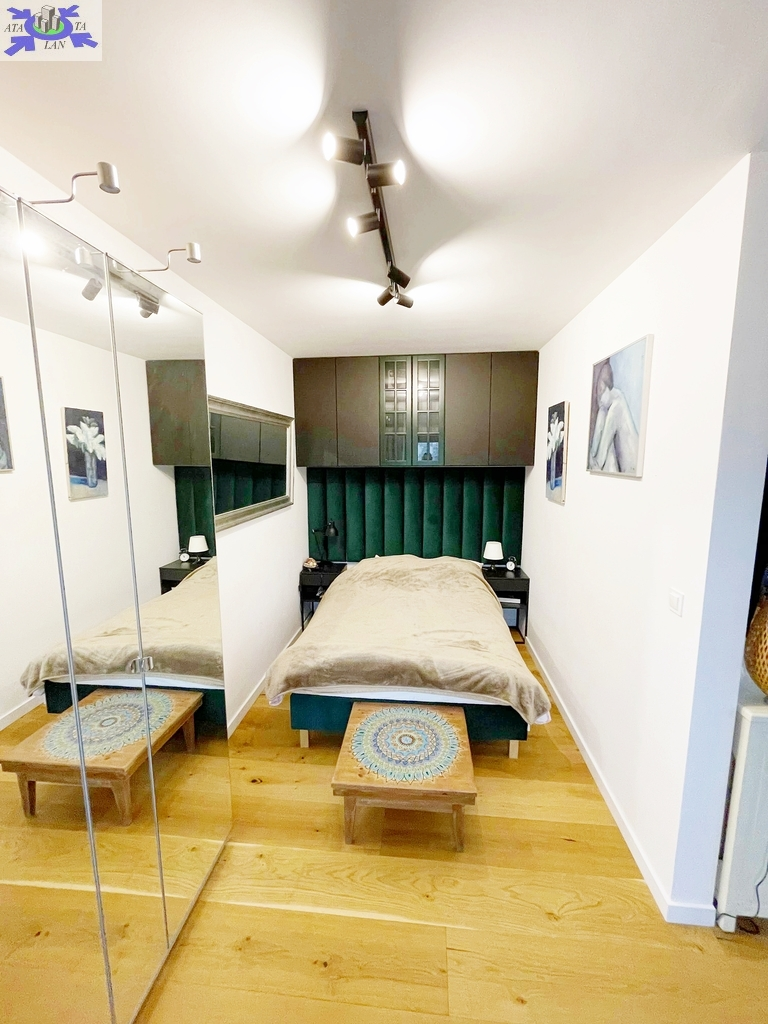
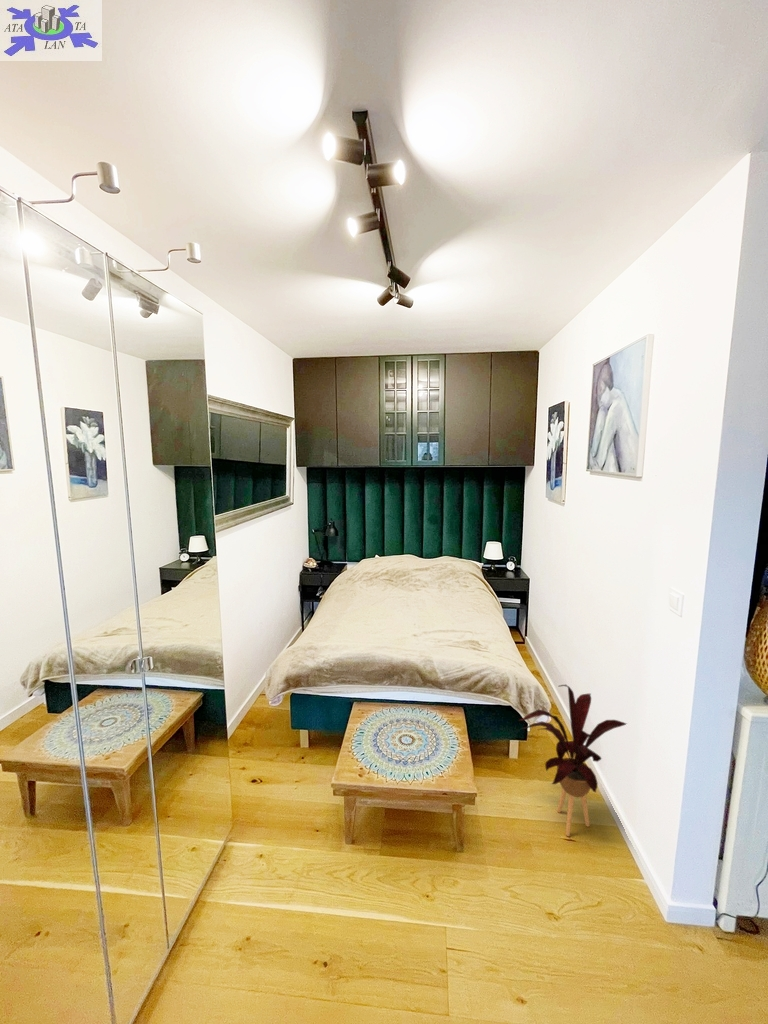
+ house plant [517,684,627,837]
